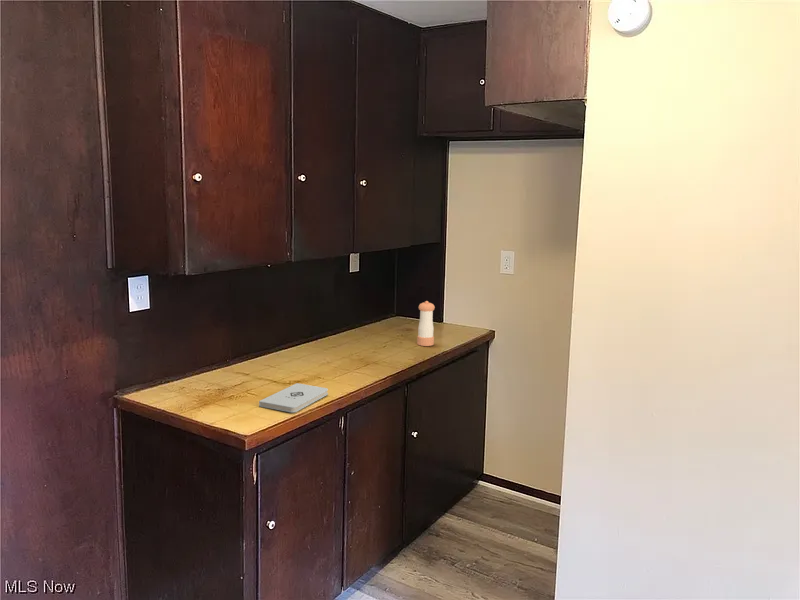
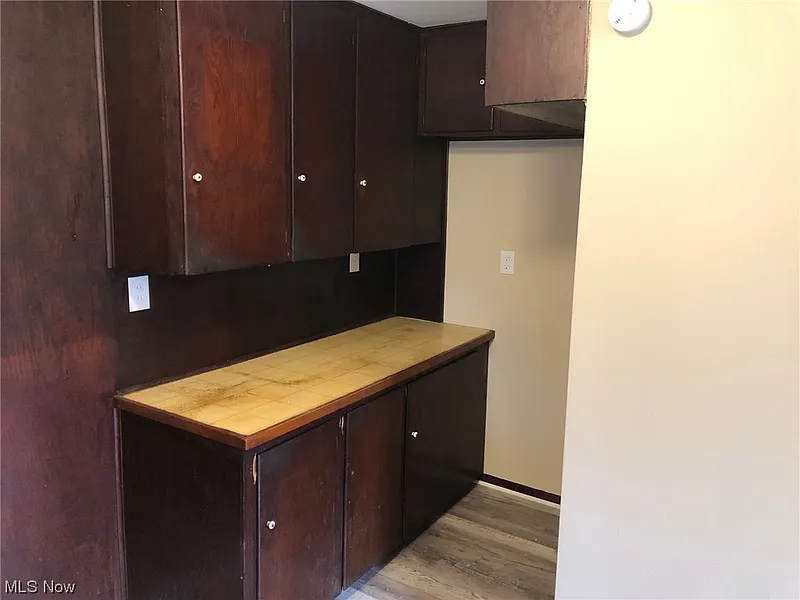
- notepad [258,382,329,413]
- pepper shaker [416,300,436,347]
